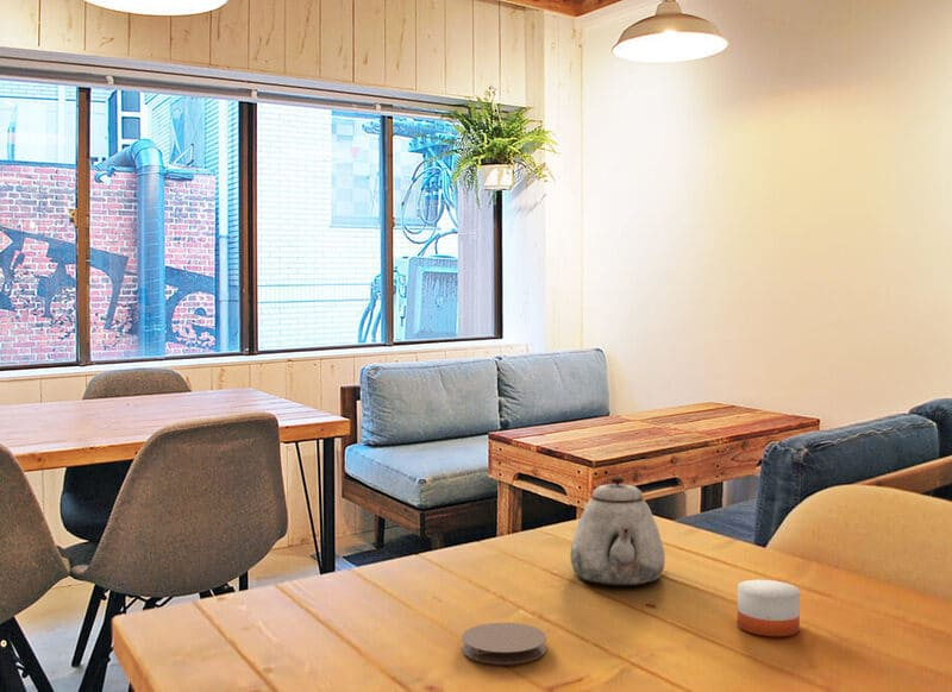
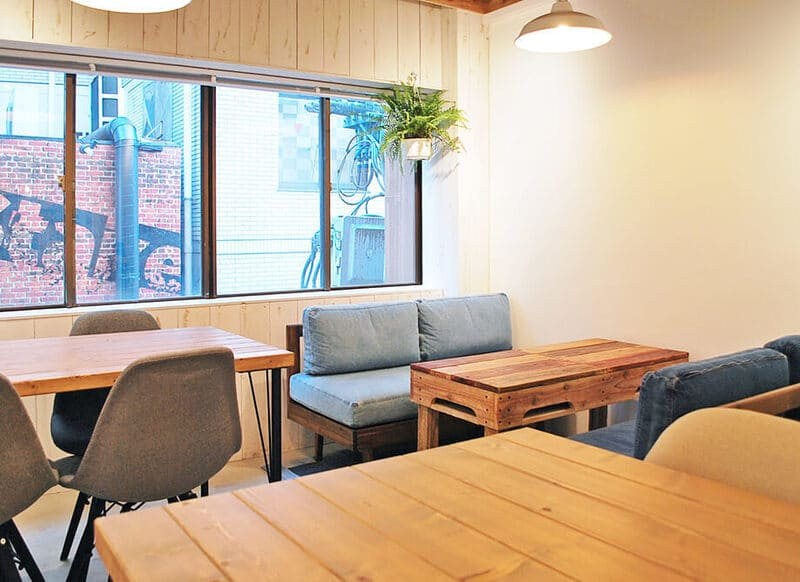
- candle [737,552,801,637]
- coaster [461,622,547,666]
- teapot [569,476,666,587]
